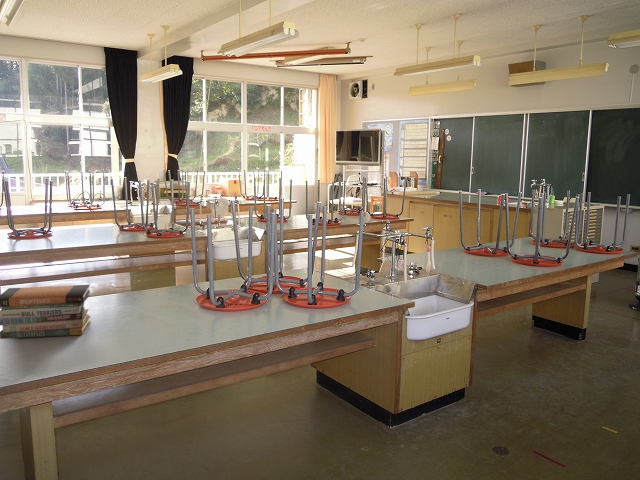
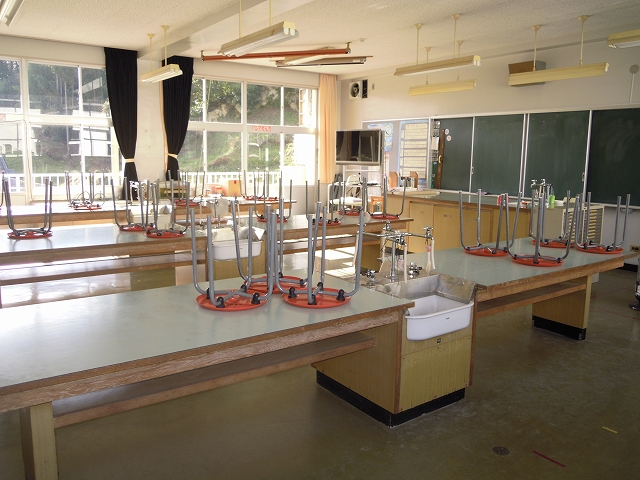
- book stack [0,284,92,340]
